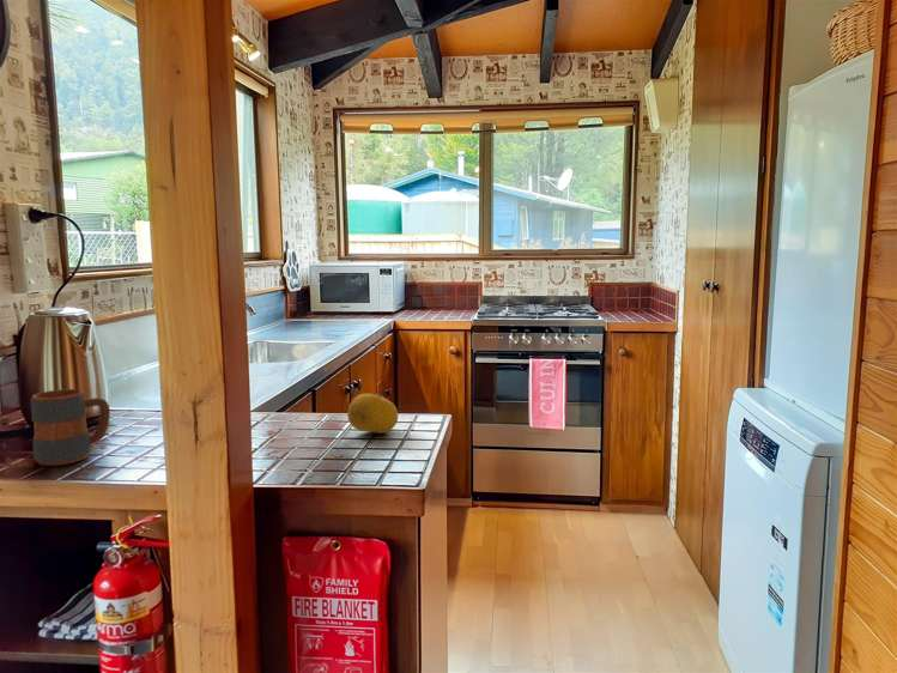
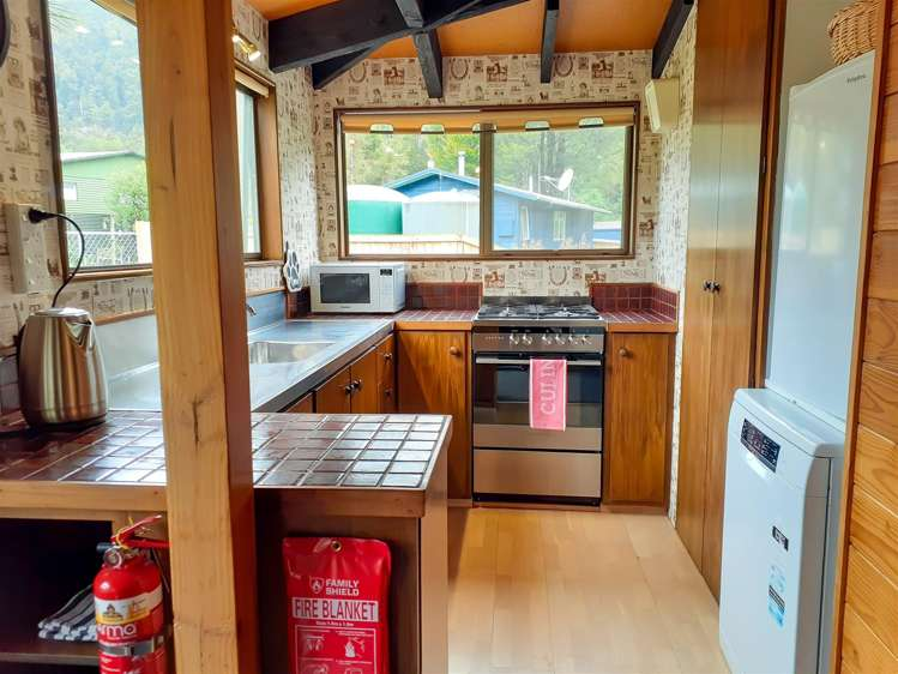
- fruit [346,393,399,435]
- mug [30,388,111,467]
